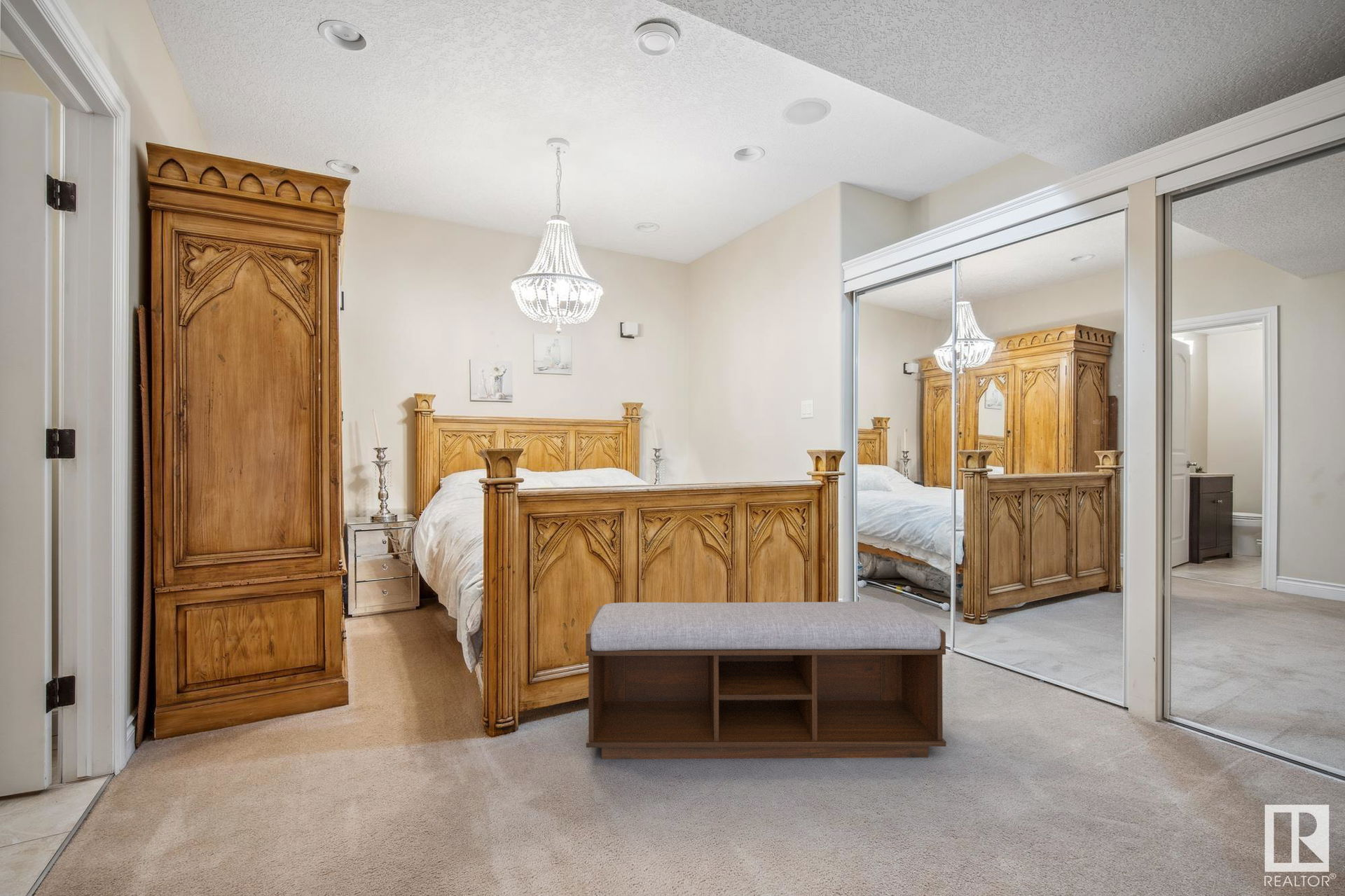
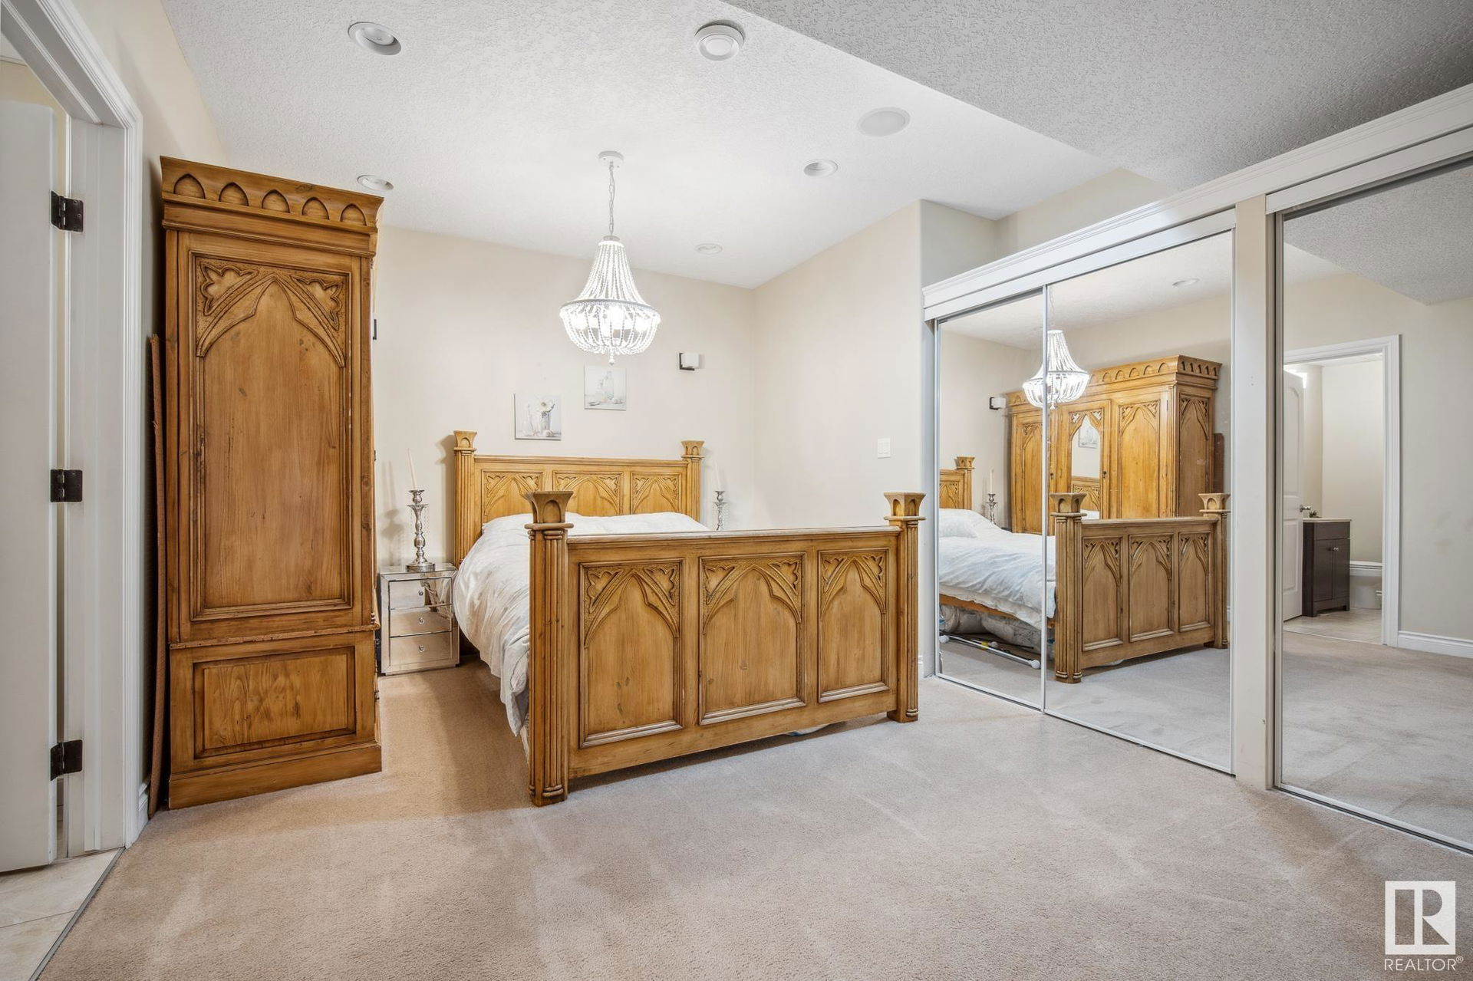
- bench [585,601,946,760]
